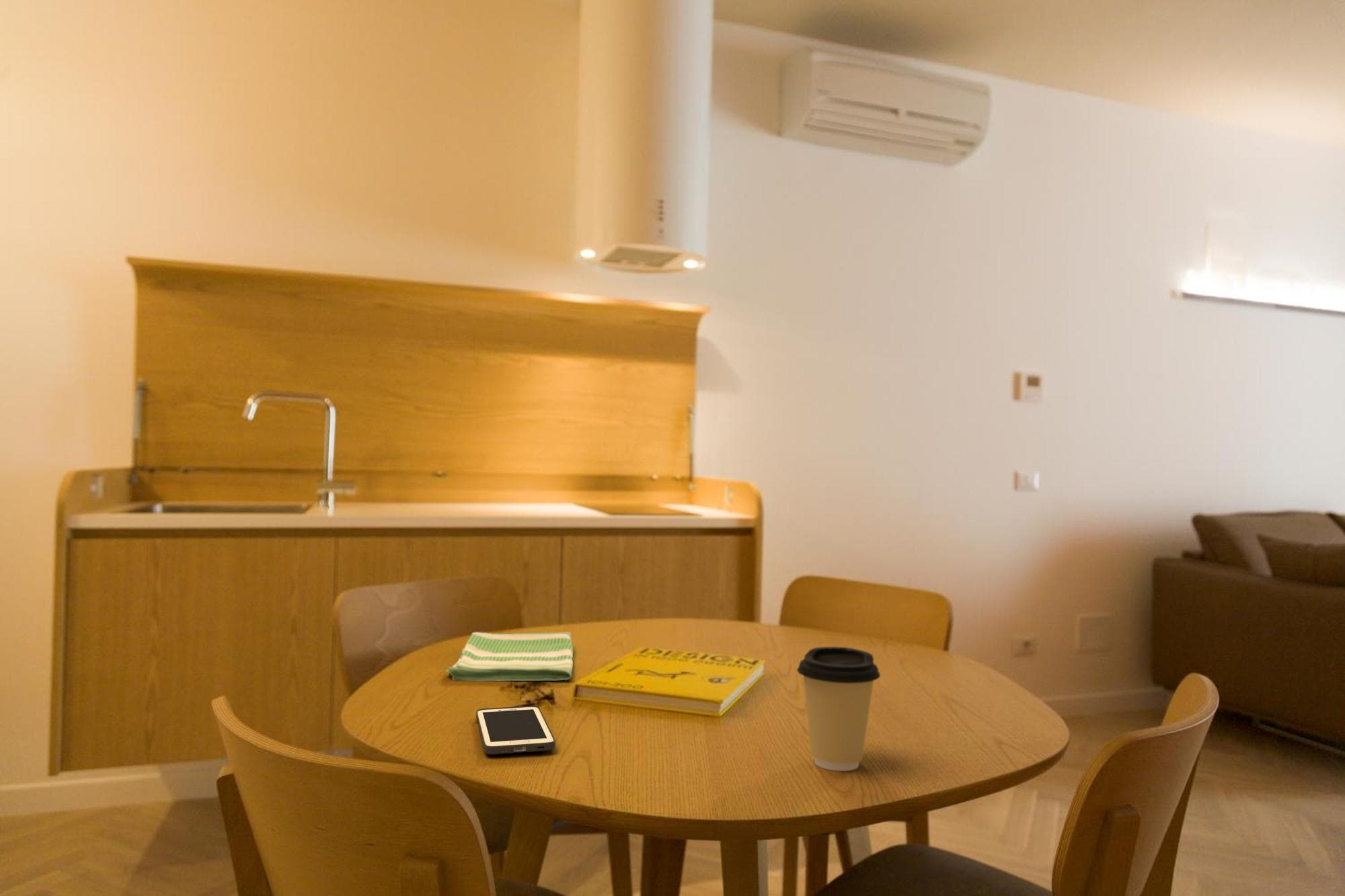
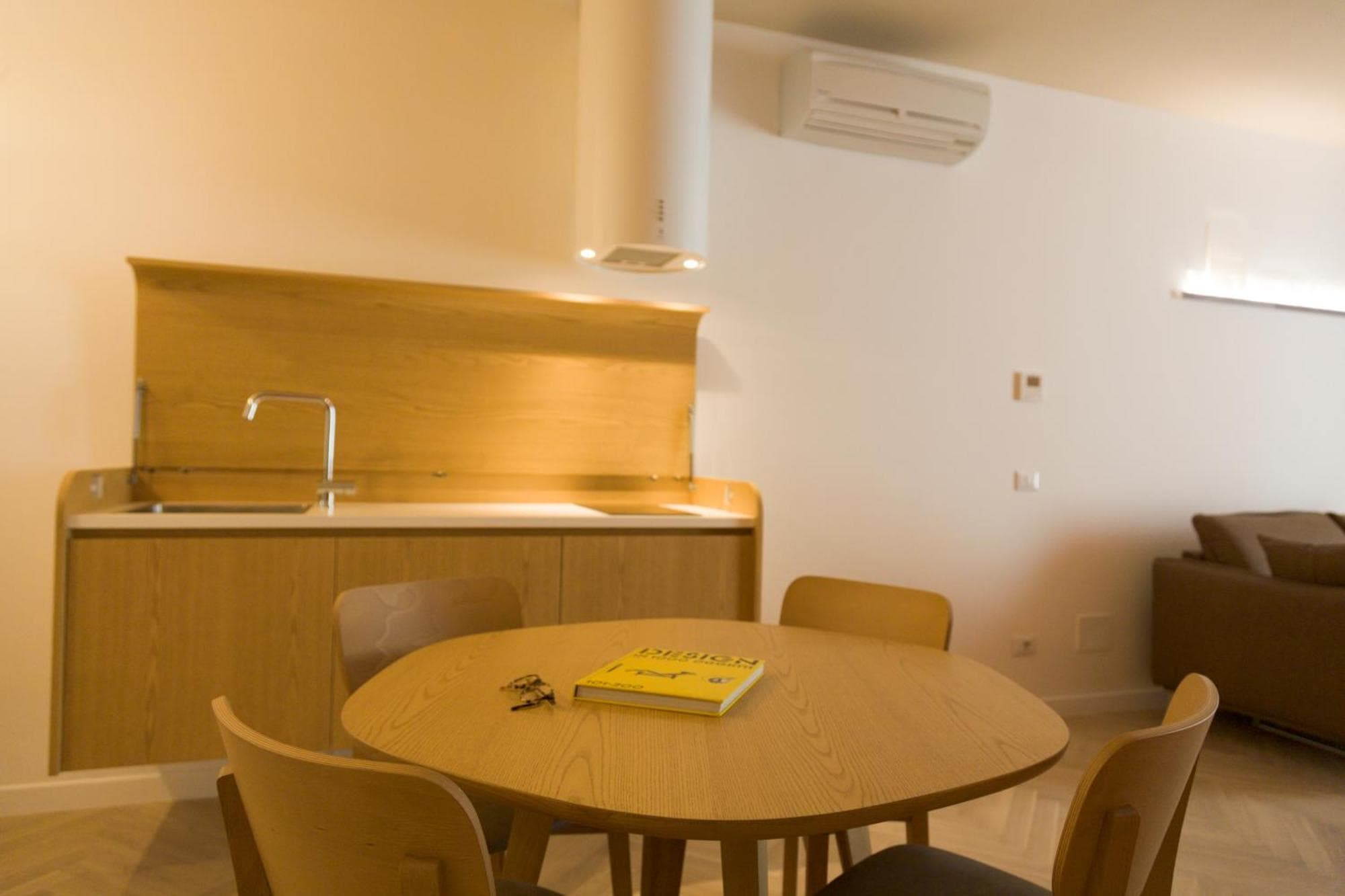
- coffee cup [796,646,881,772]
- dish towel [445,632,574,682]
- cell phone [475,705,555,755]
